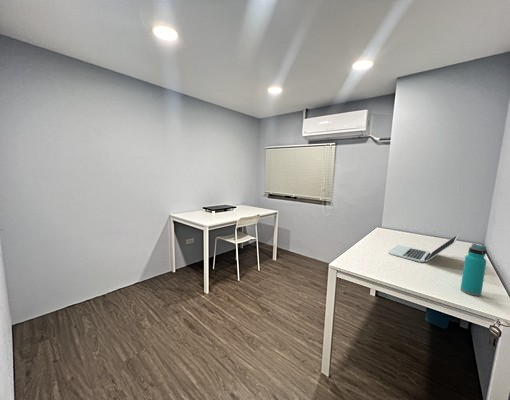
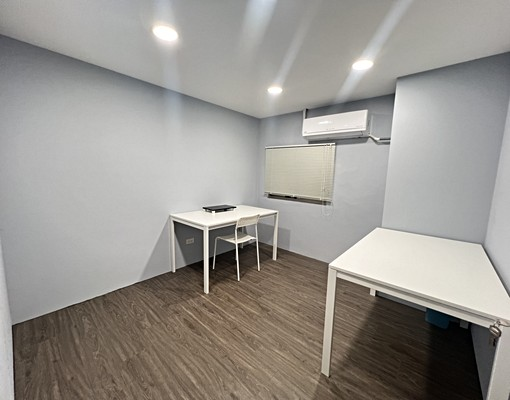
- laptop [387,234,459,263]
- water bottle [460,243,488,297]
